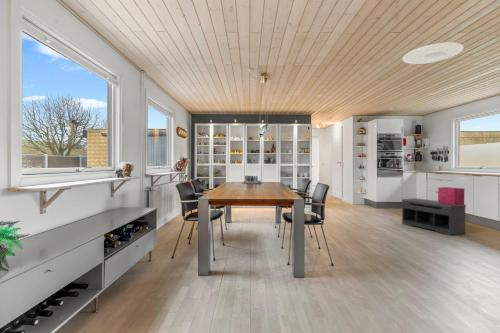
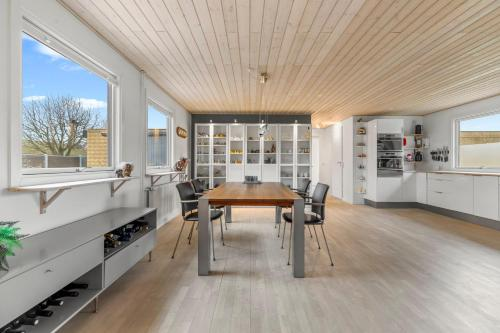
- ceiling light [402,41,465,65]
- bench [401,197,467,236]
- storage bin [437,186,466,205]
